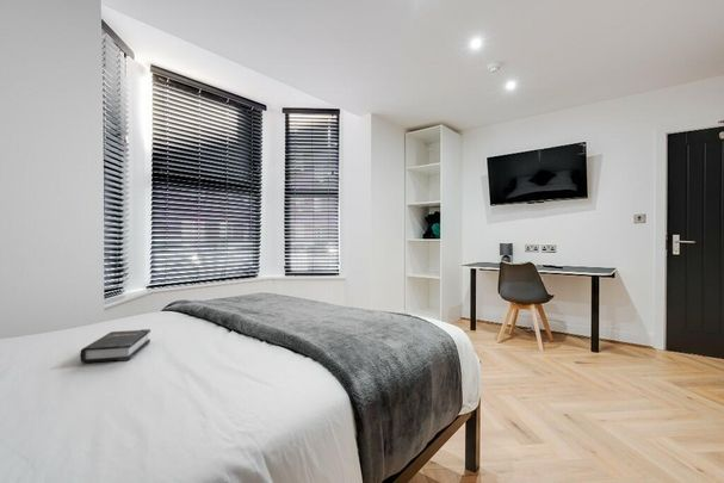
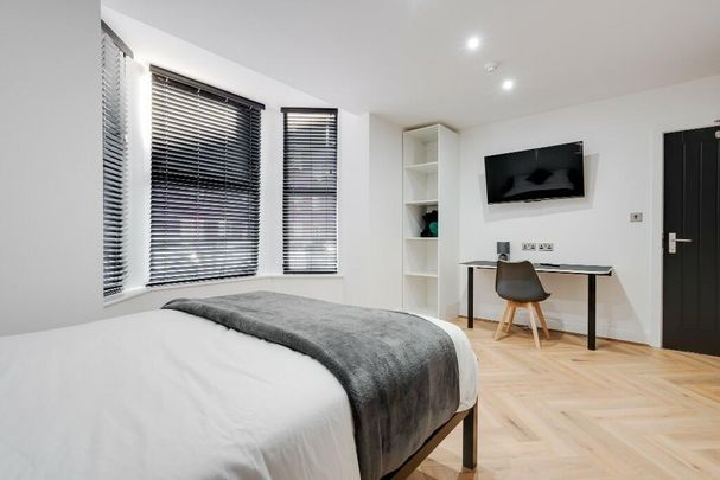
- hardback book [79,328,151,364]
